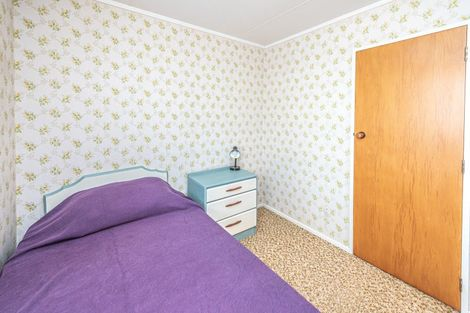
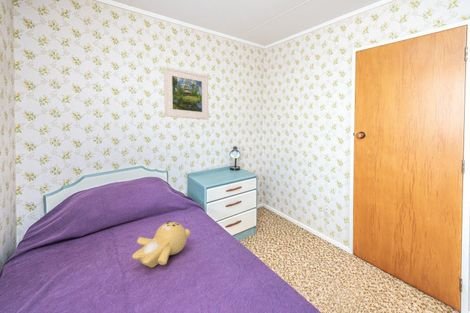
+ teddy bear [131,220,191,269]
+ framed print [163,65,209,121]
